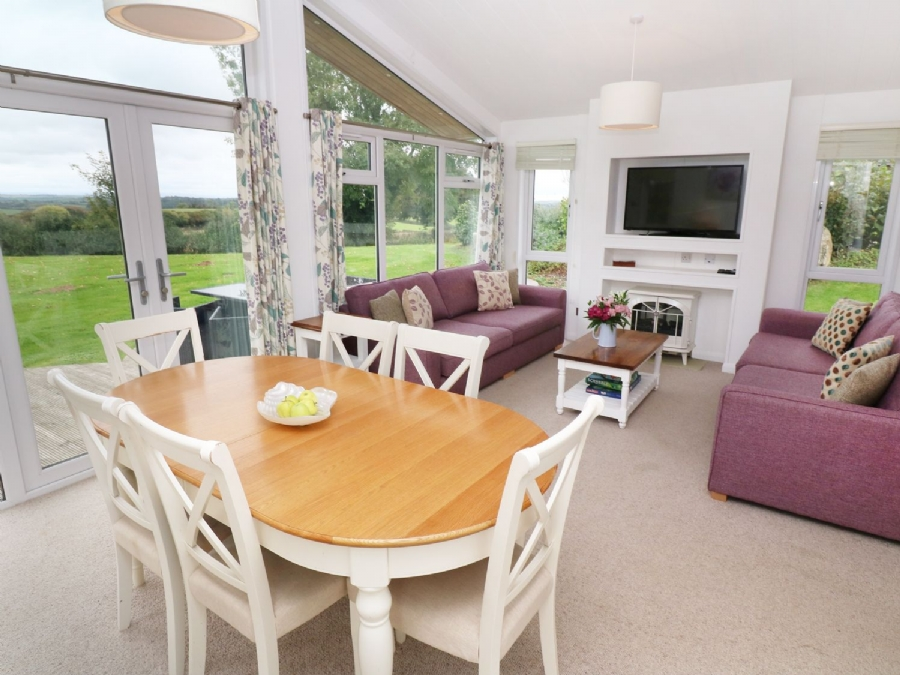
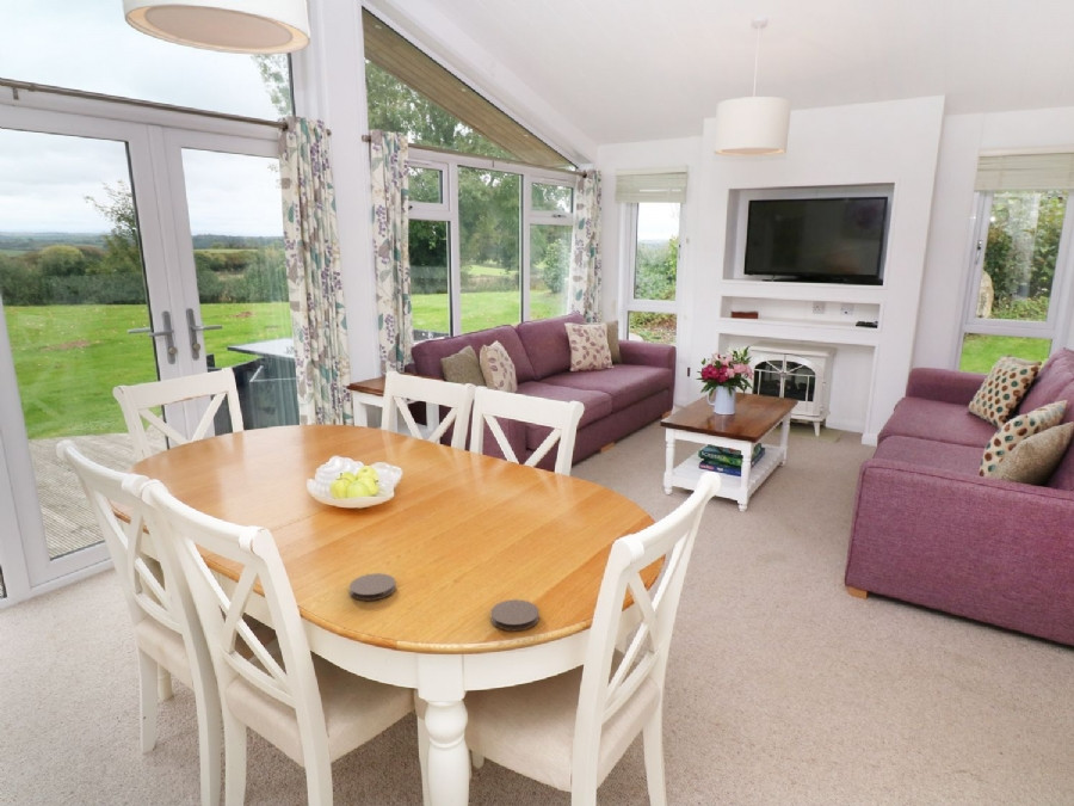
+ coaster [348,572,396,602]
+ coaster [489,598,541,632]
